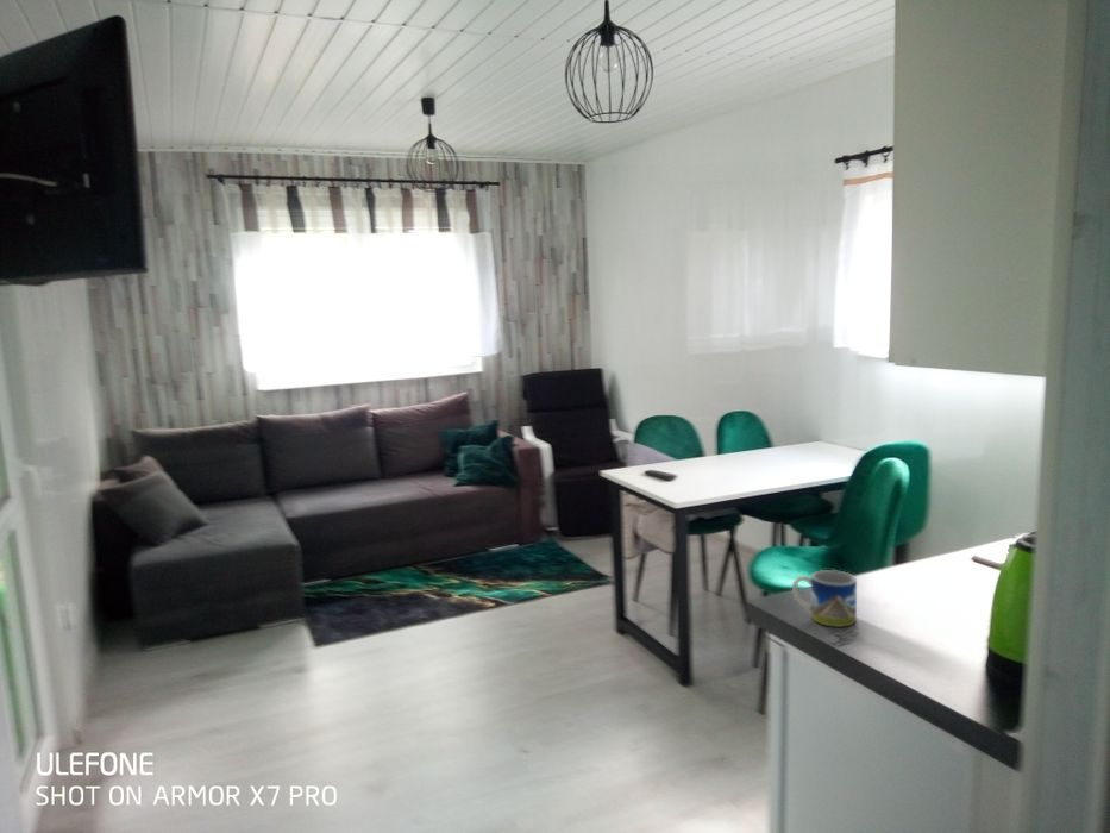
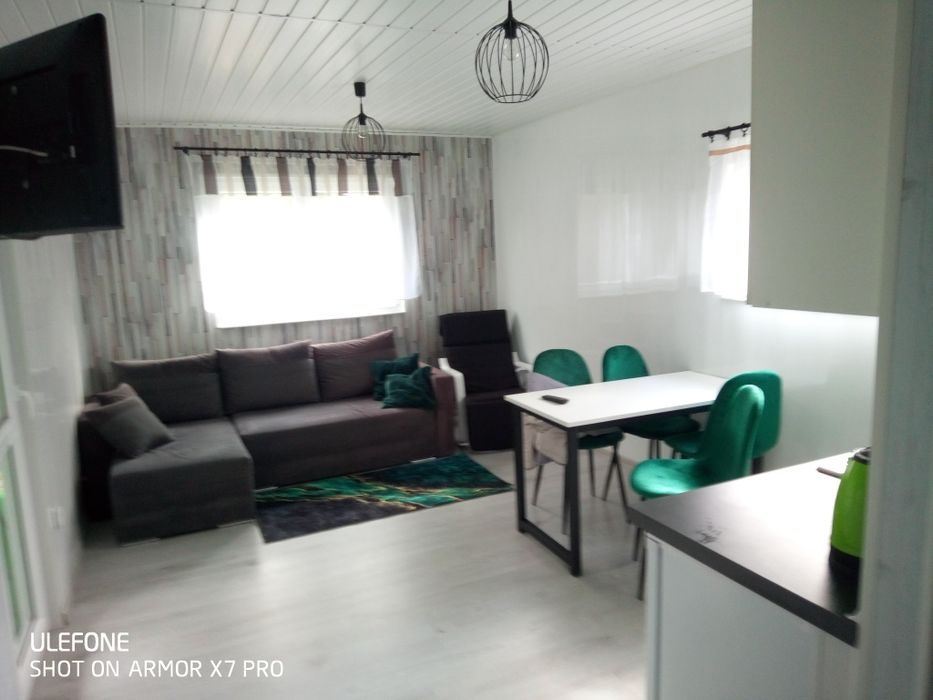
- mug [791,569,858,628]
